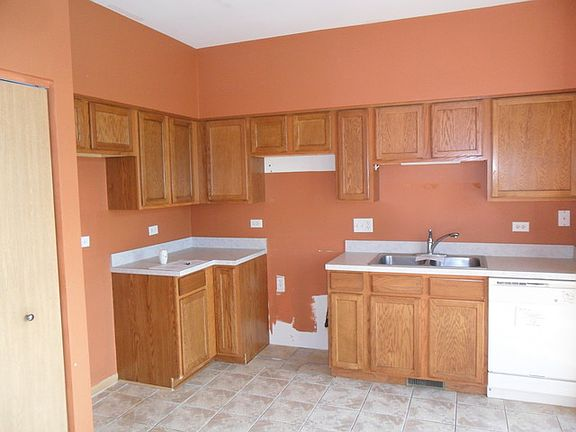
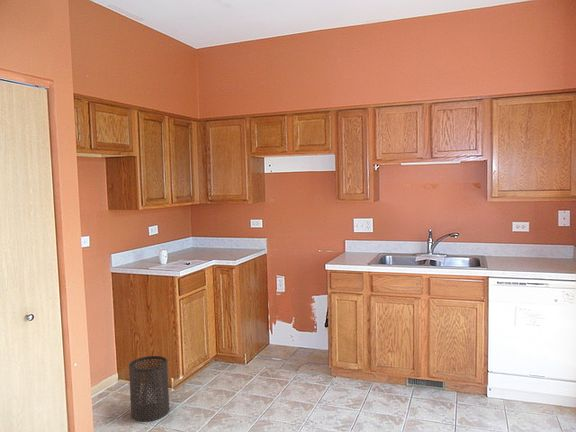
+ trash can [128,355,170,422]
